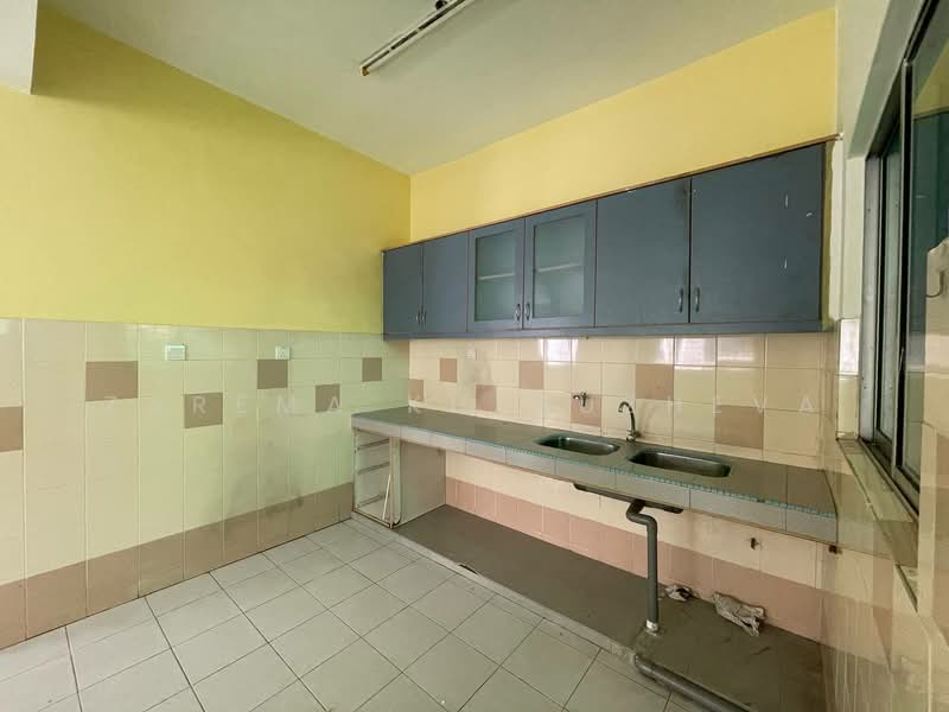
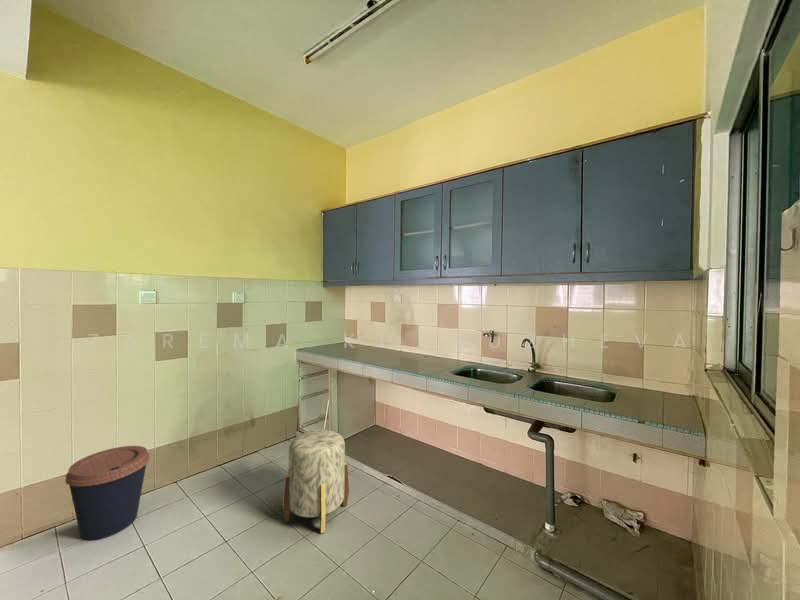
+ coffee cup [64,445,150,541]
+ stool [281,429,350,534]
